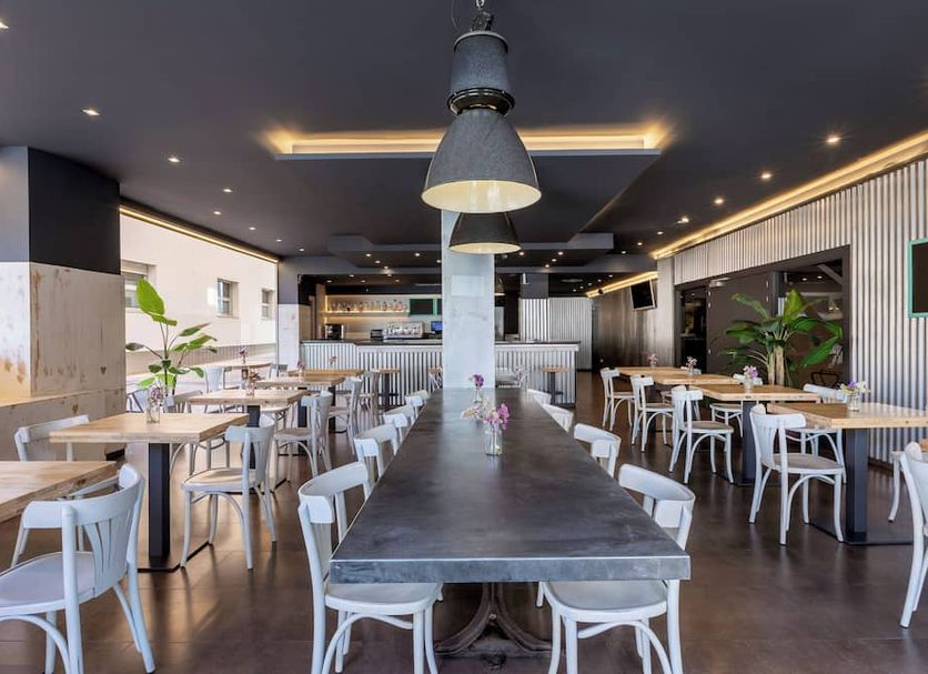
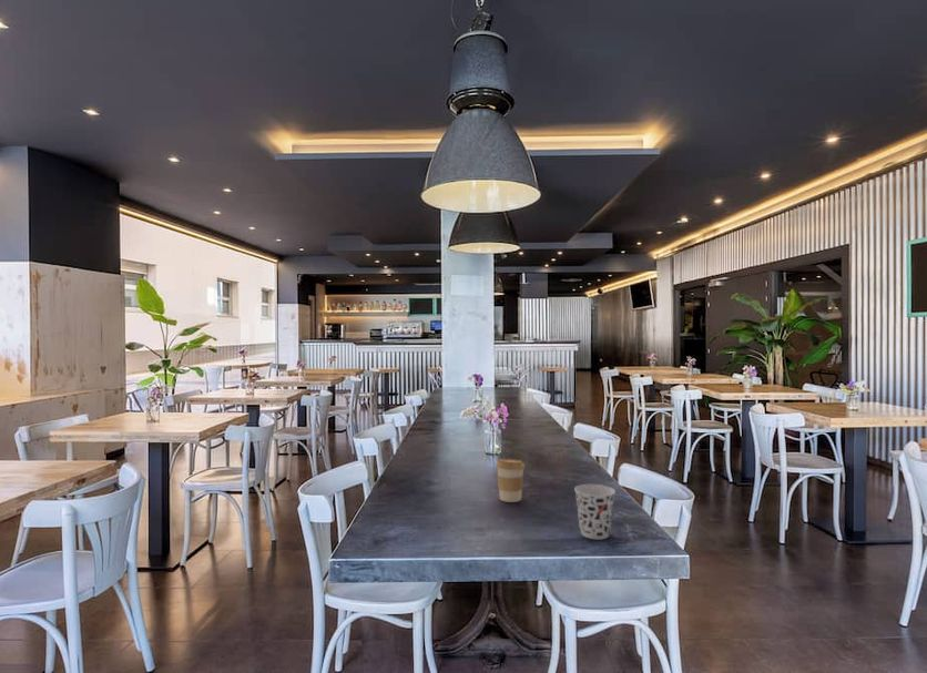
+ coffee cup [496,458,526,503]
+ cup [573,483,617,540]
